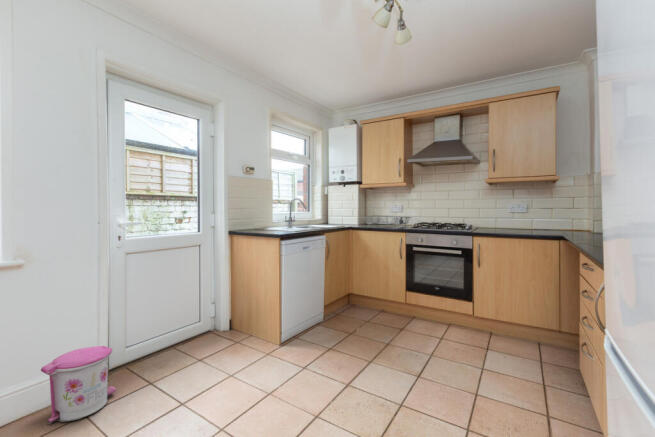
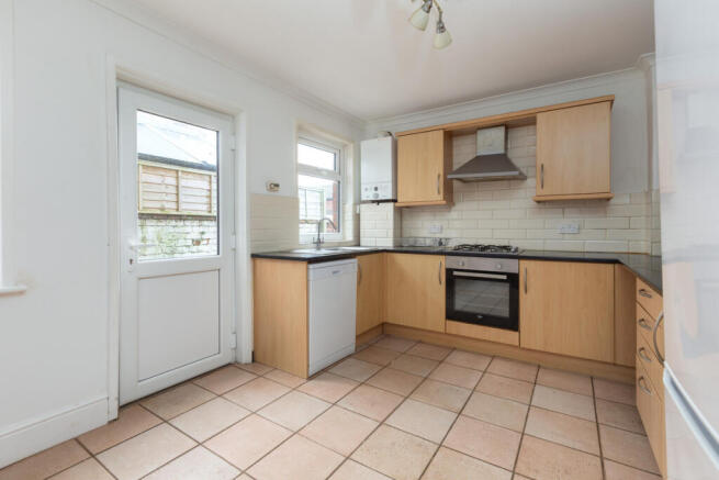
- trash can [40,345,117,425]
